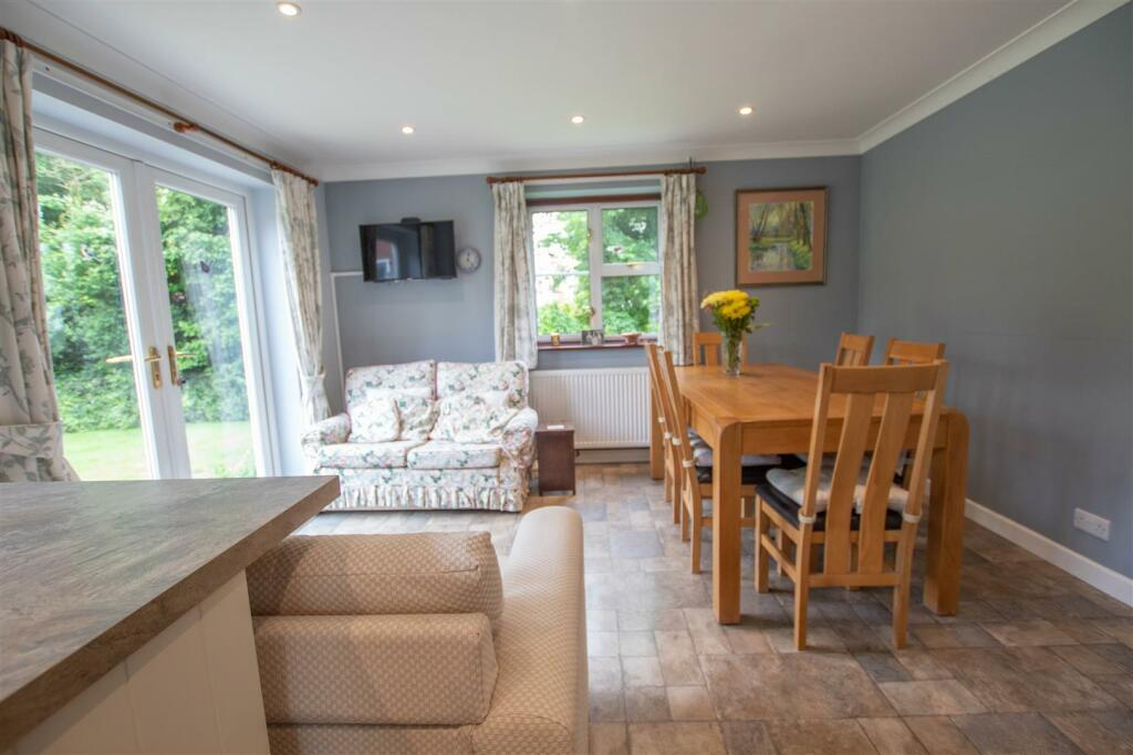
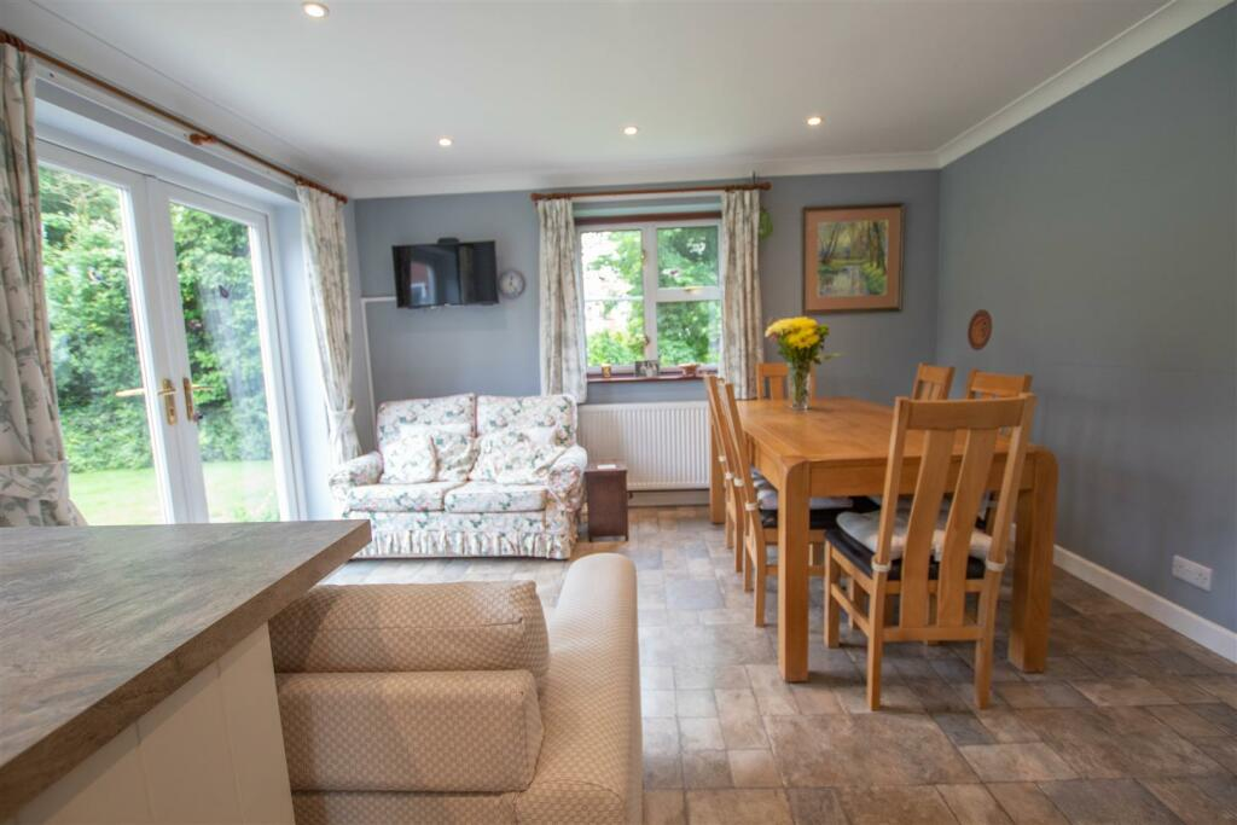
+ decorative plate [966,308,993,352]
